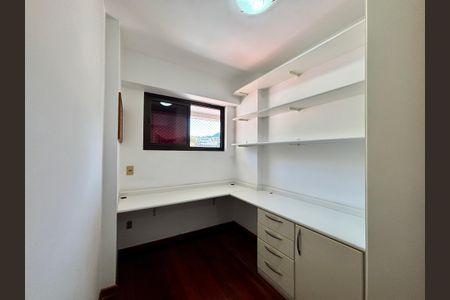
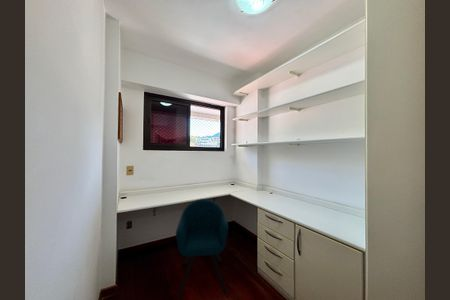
+ chair [175,198,229,299]
